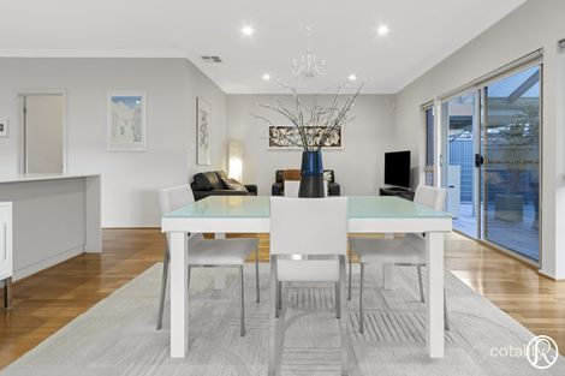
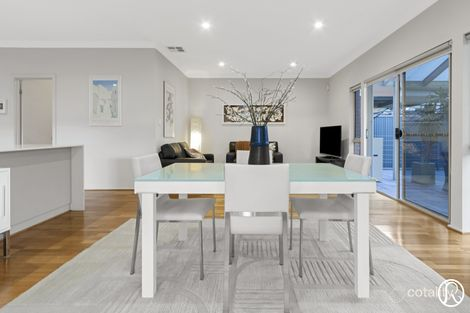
- chandelier [291,25,327,82]
